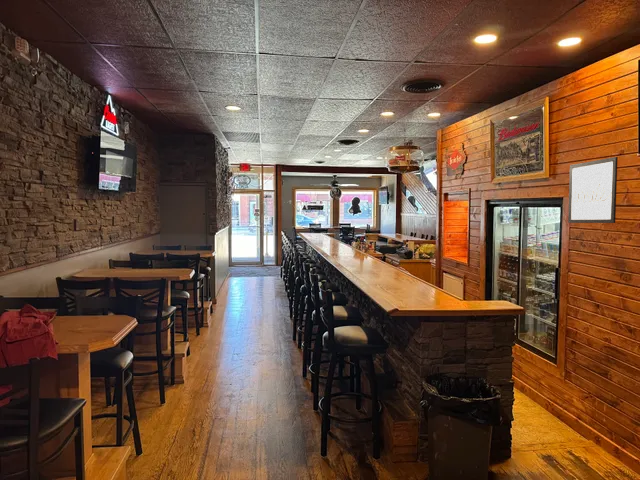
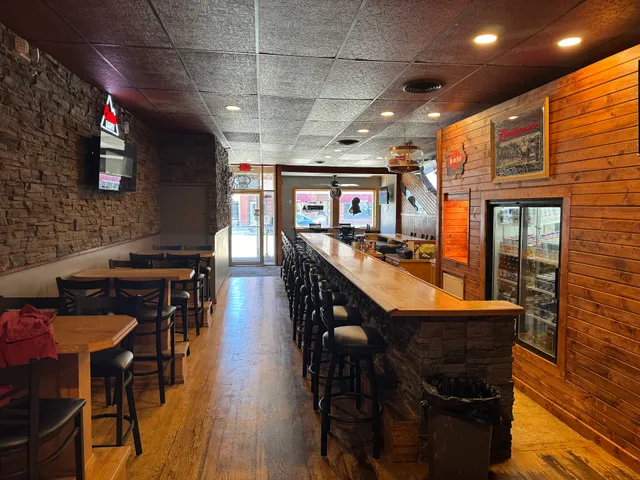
- wall art [567,156,619,224]
